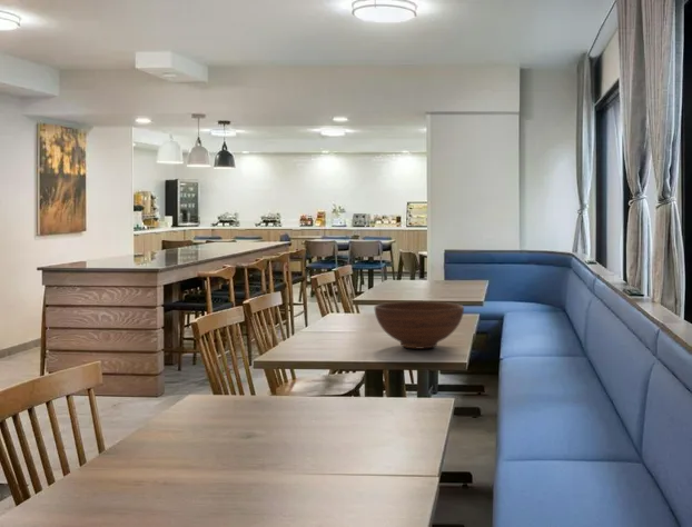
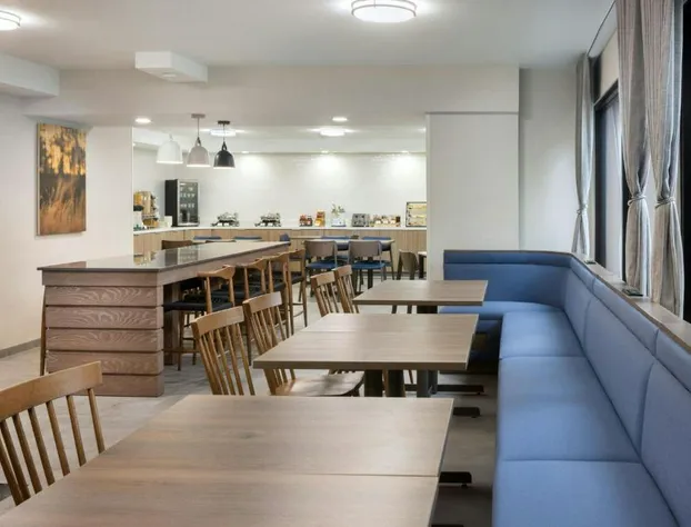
- fruit bowl [374,301,465,350]
